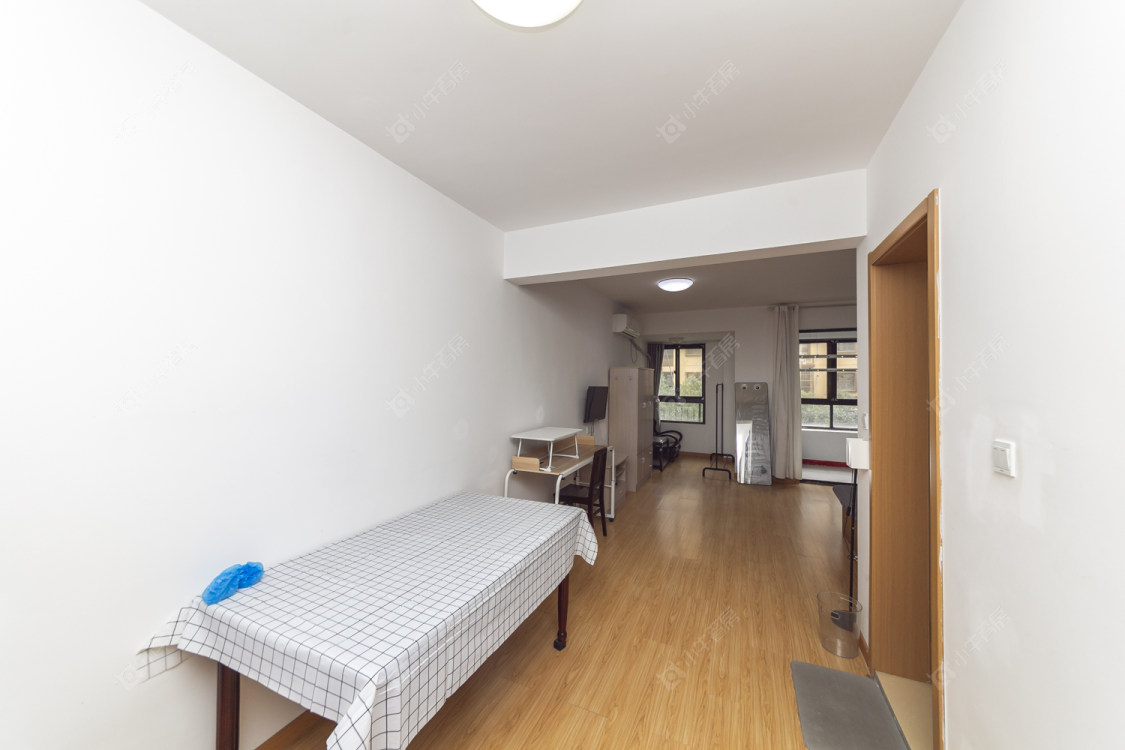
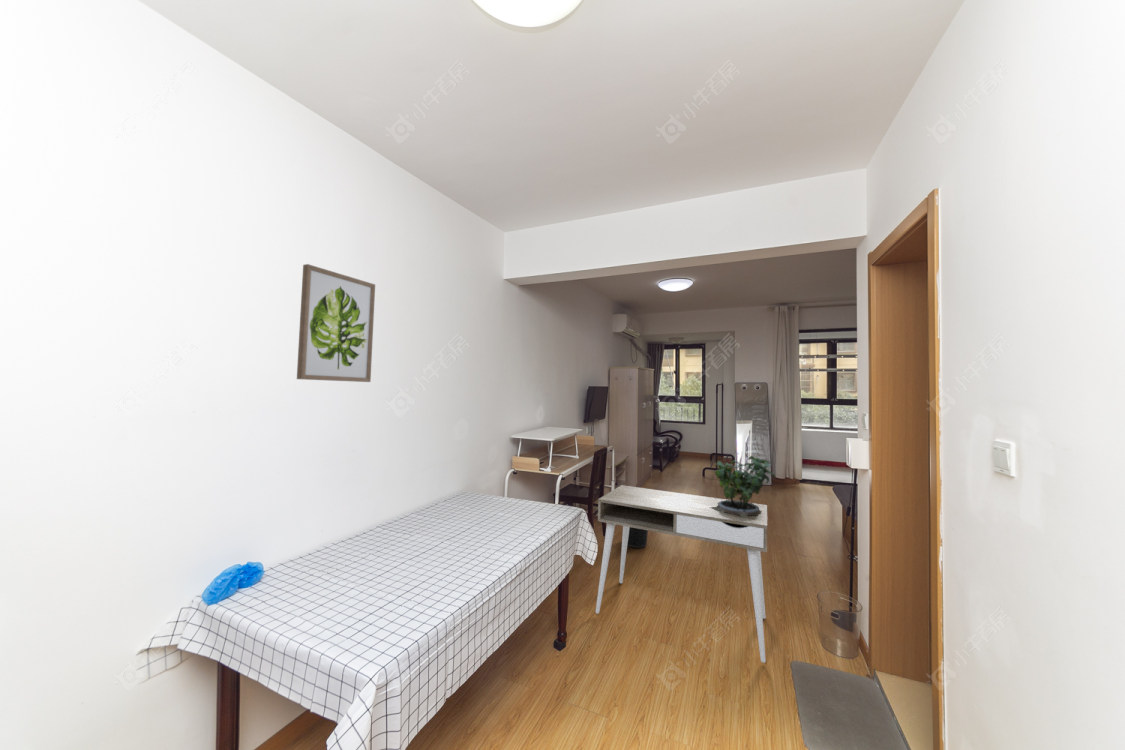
+ wall art [296,263,376,383]
+ potted plant [709,452,776,518]
+ desk [595,484,768,664]
+ wastebasket [627,527,649,549]
